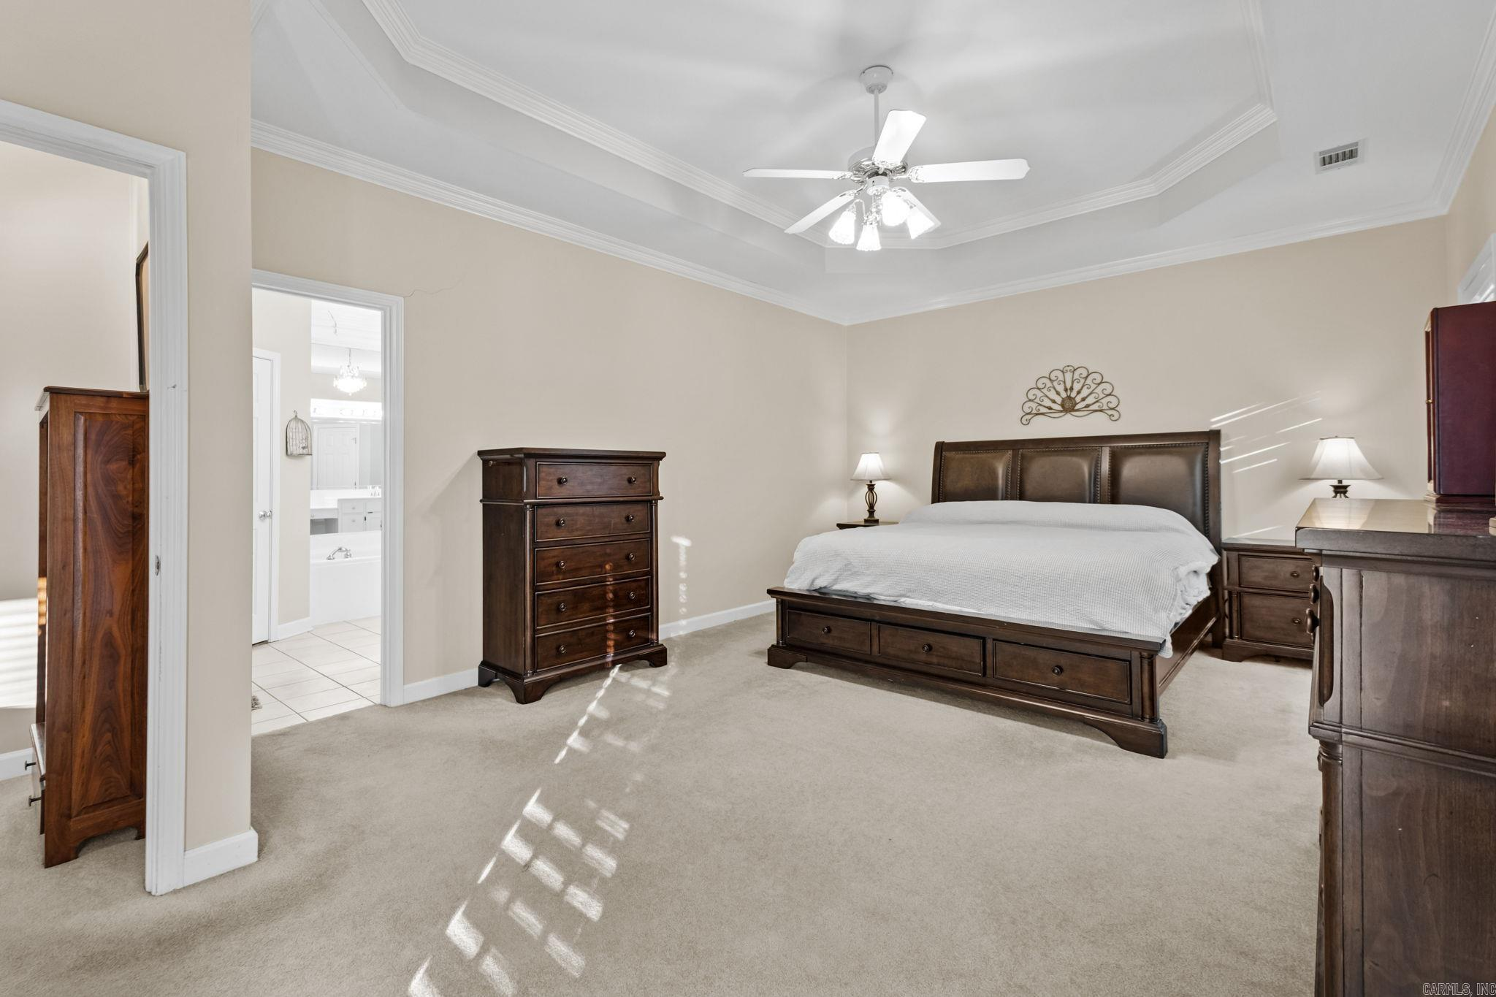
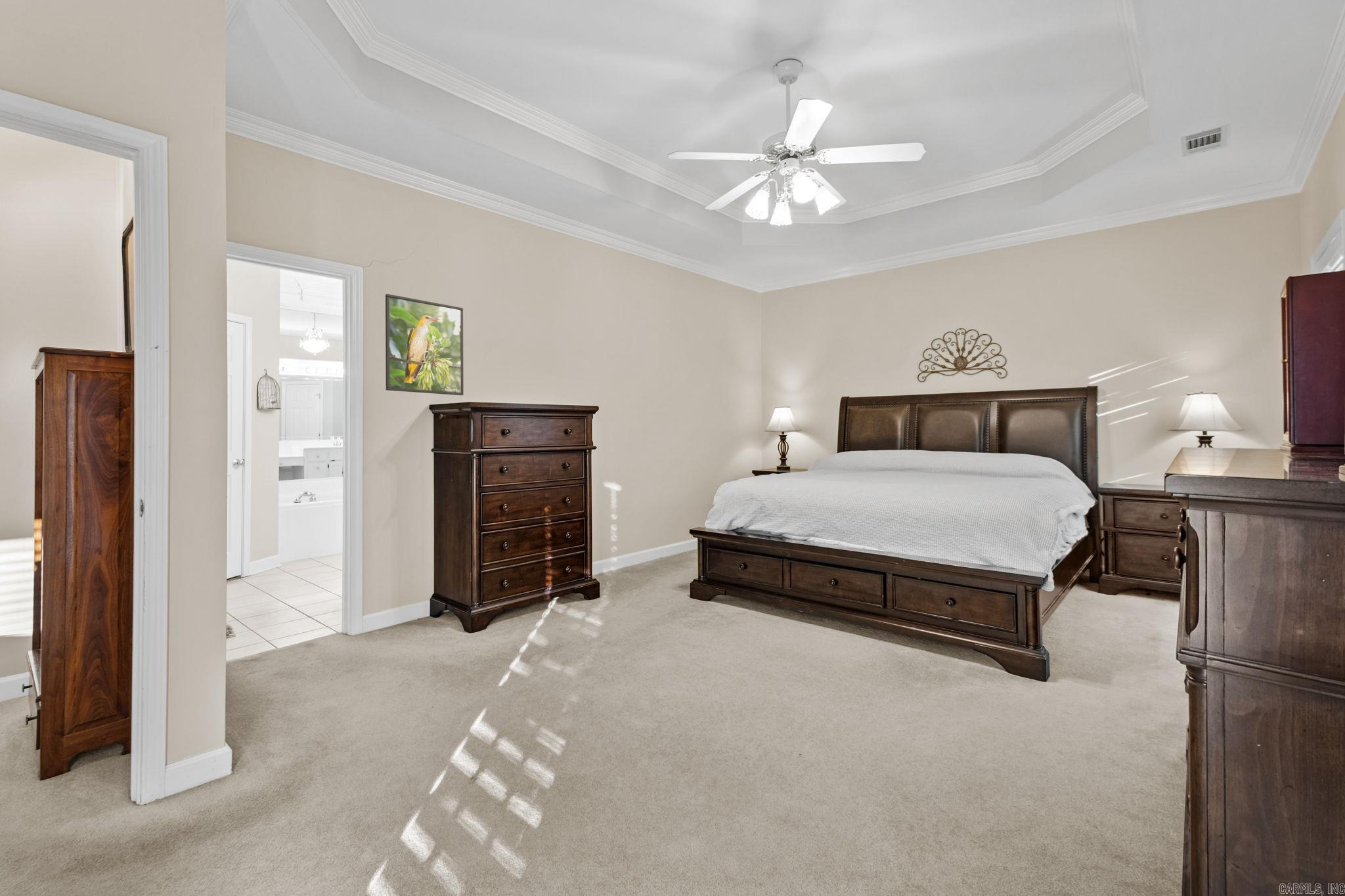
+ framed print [385,293,464,396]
